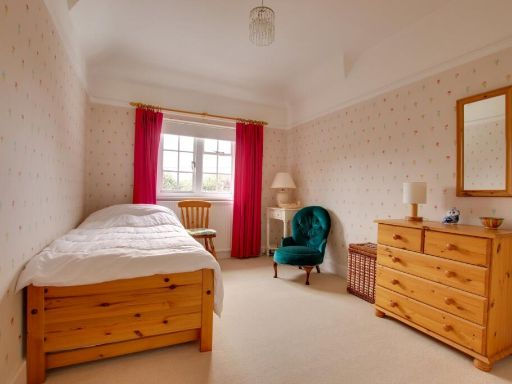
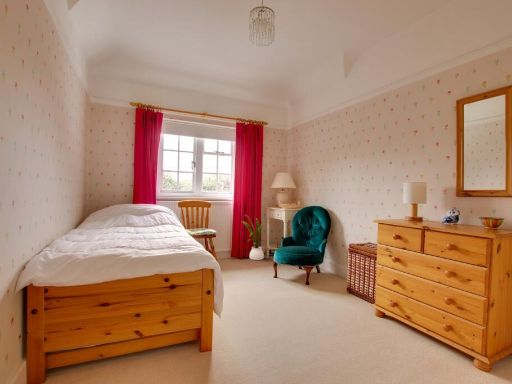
+ house plant [242,214,267,261]
